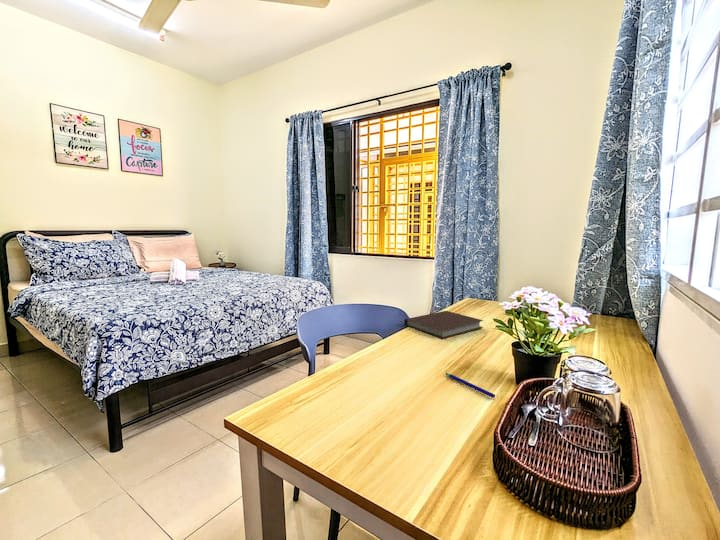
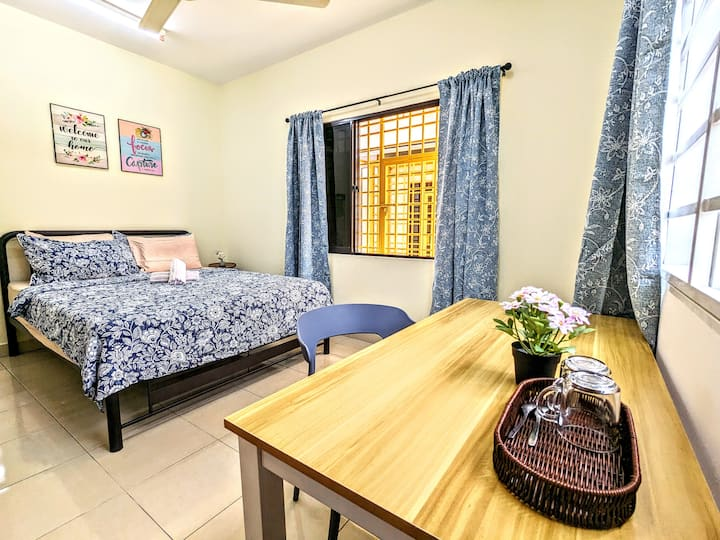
- pen [445,372,496,399]
- notebook [403,310,484,340]
